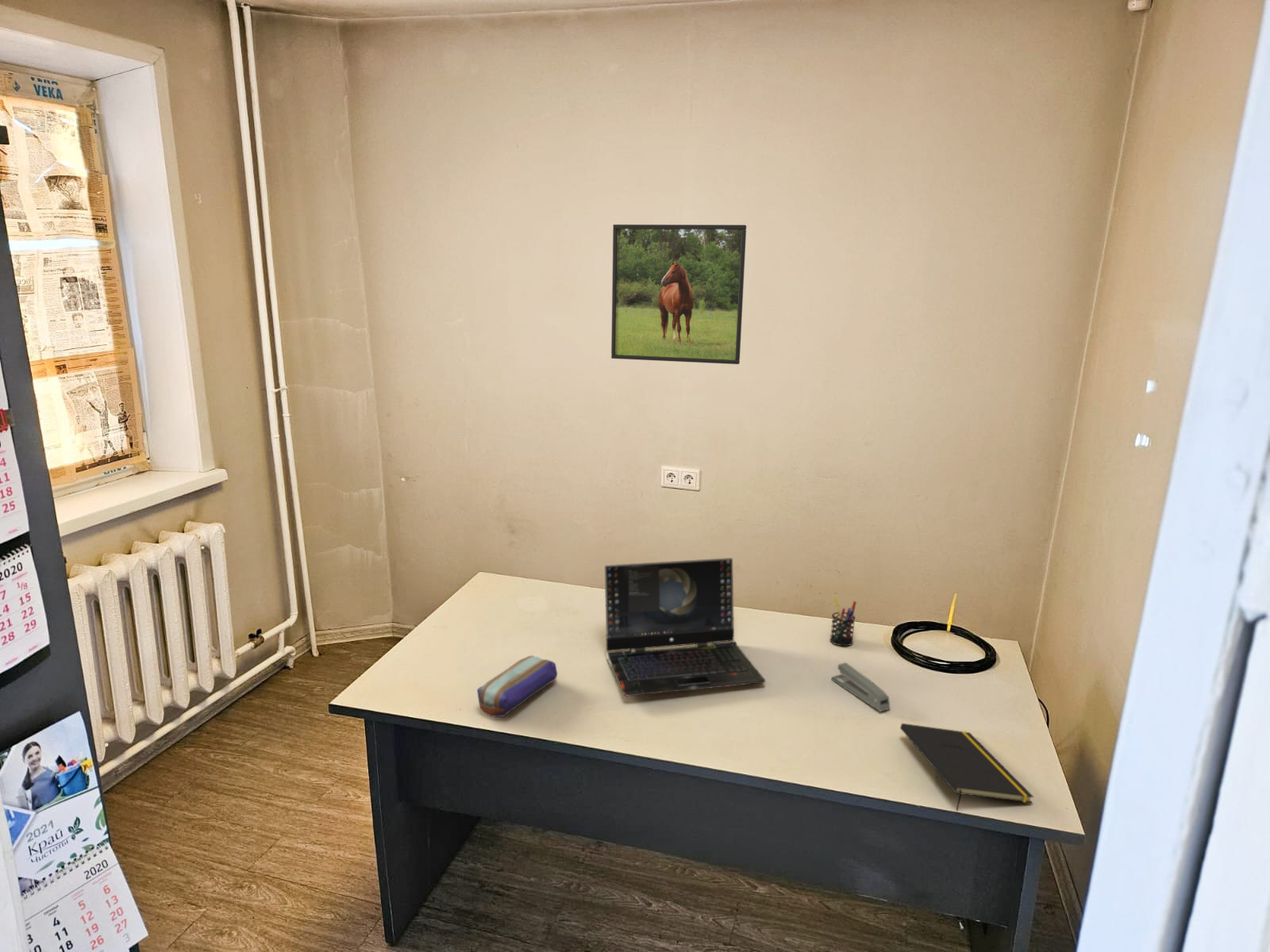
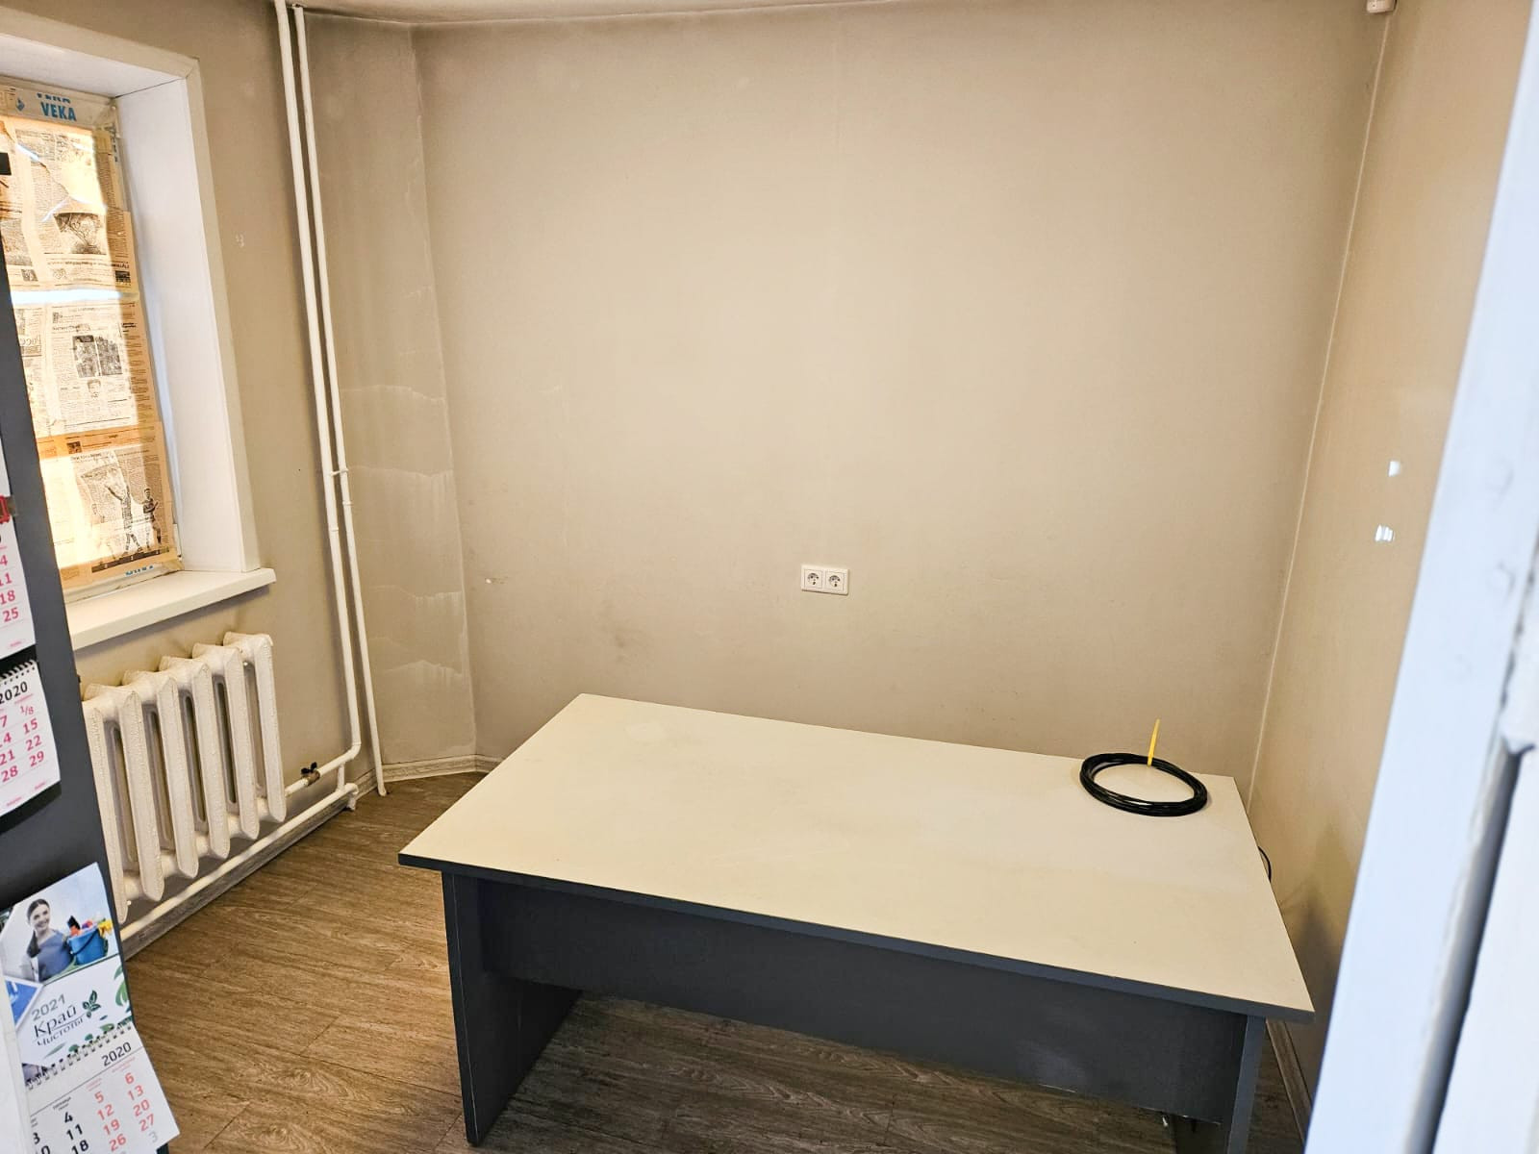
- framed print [610,224,747,365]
- pencil case [476,655,558,718]
- laptop computer [604,557,766,697]
- stapler [830,662,891,712]
- pen holder [829,597,857,647]
- notepad [899,723,1034,812]
